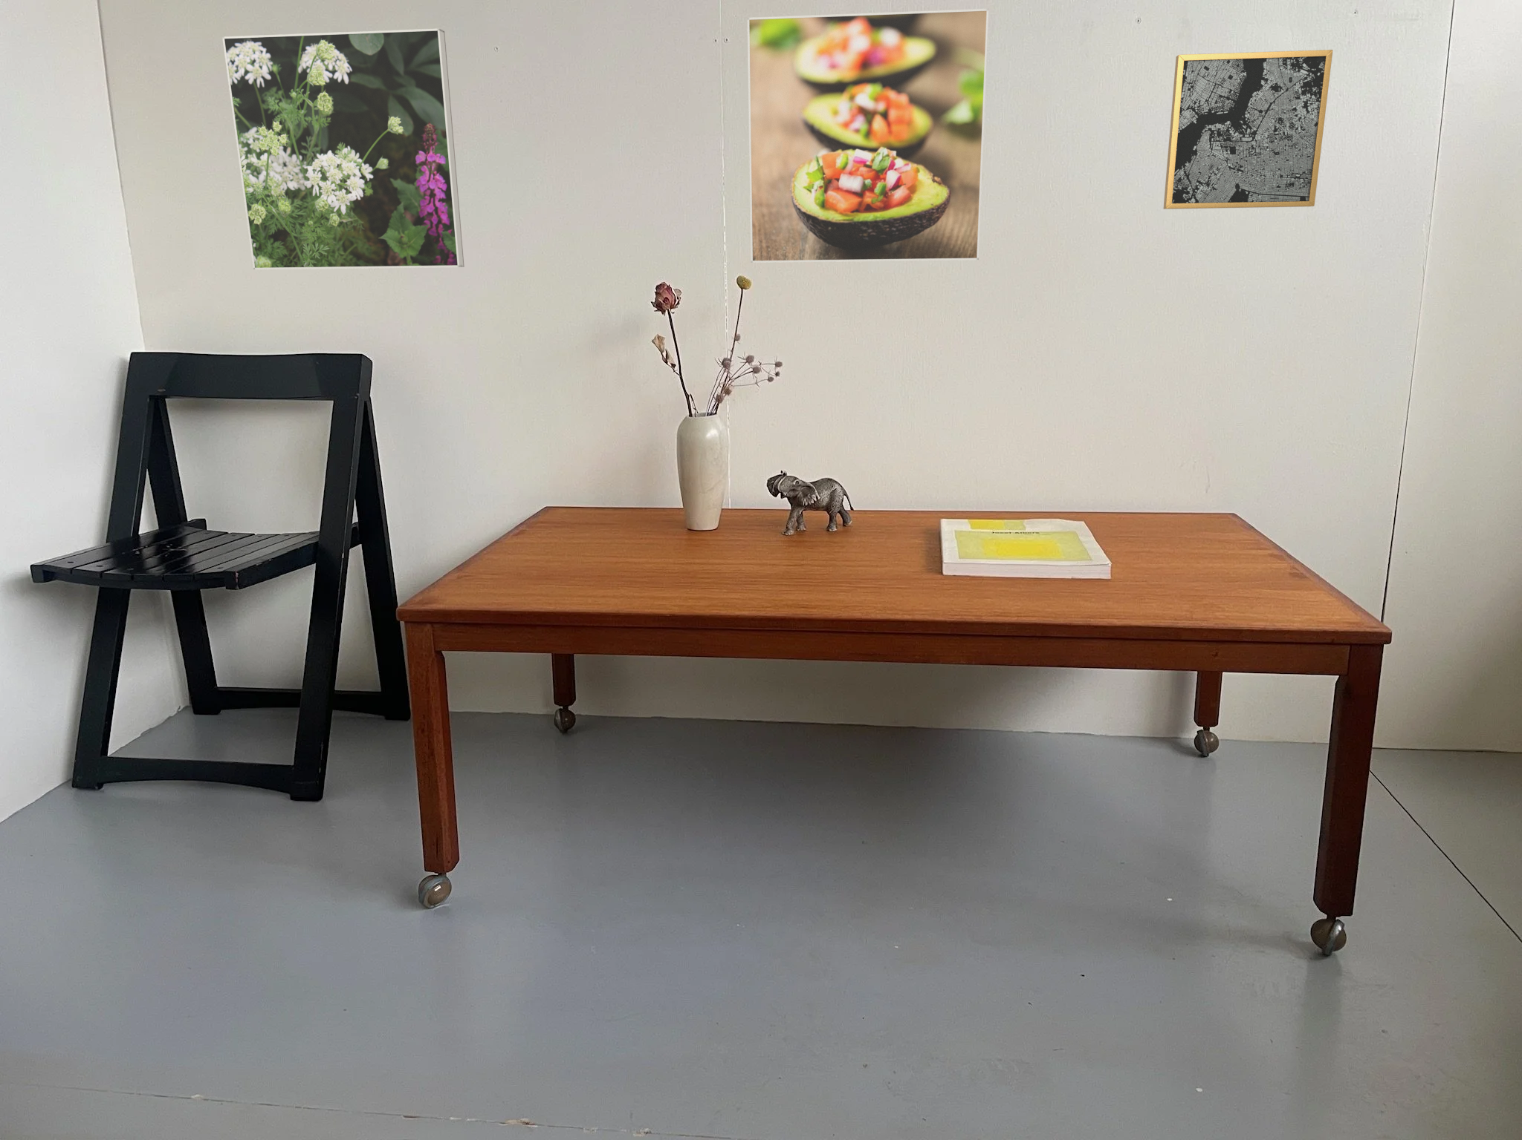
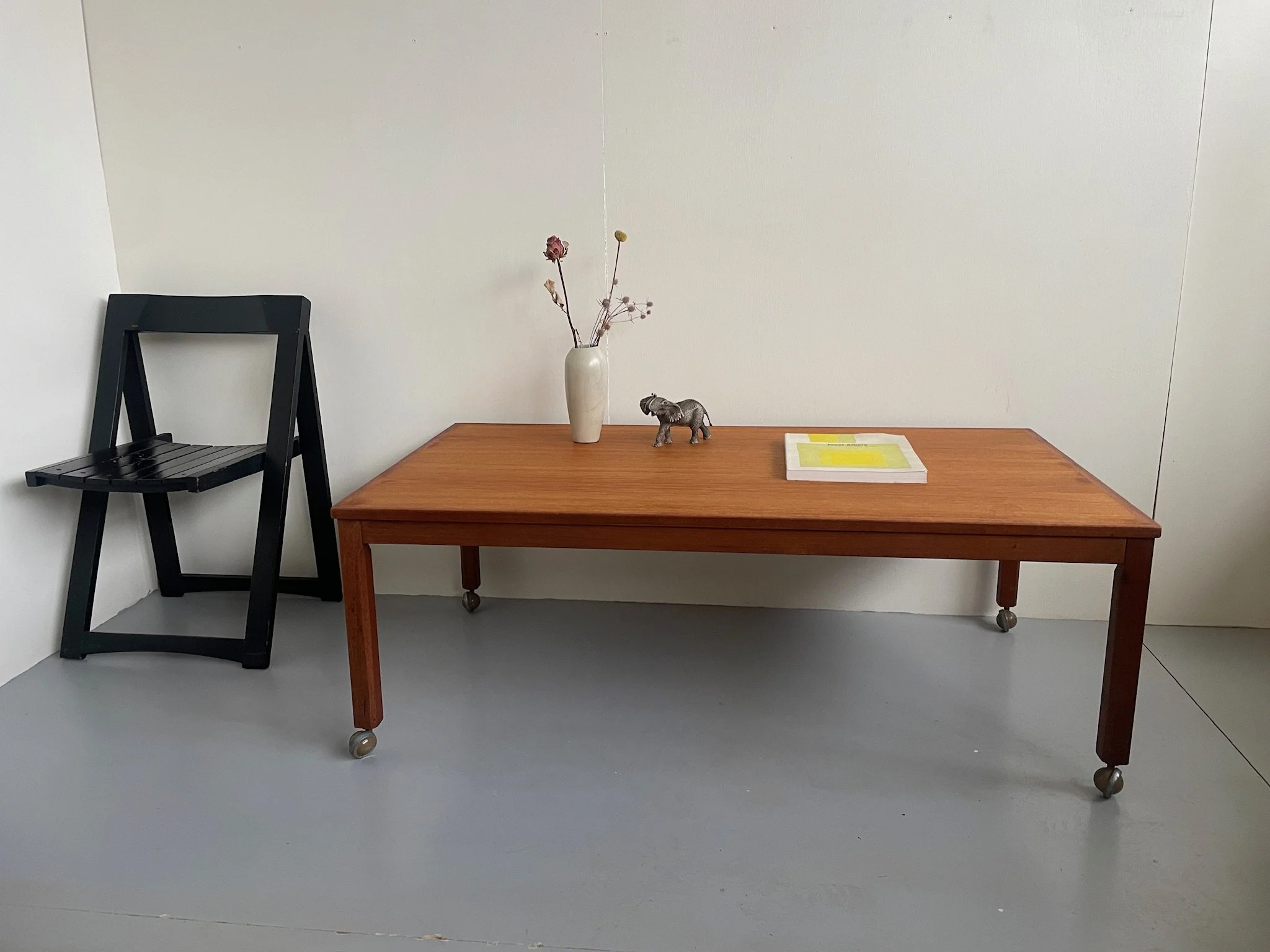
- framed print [222,29,465,271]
- wall art [1162,49,1333,210]
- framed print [747,8,989,263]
